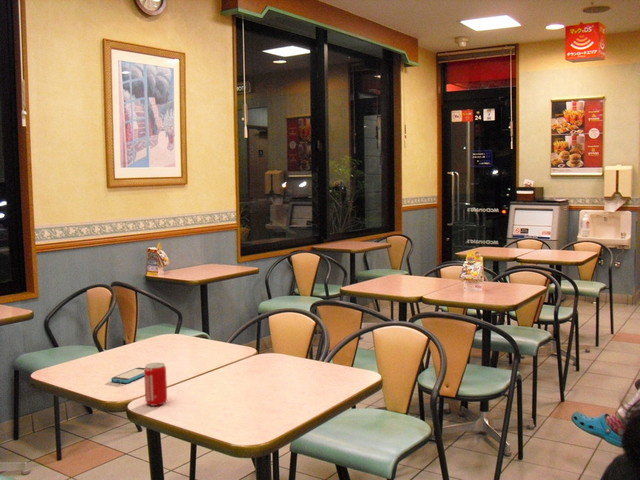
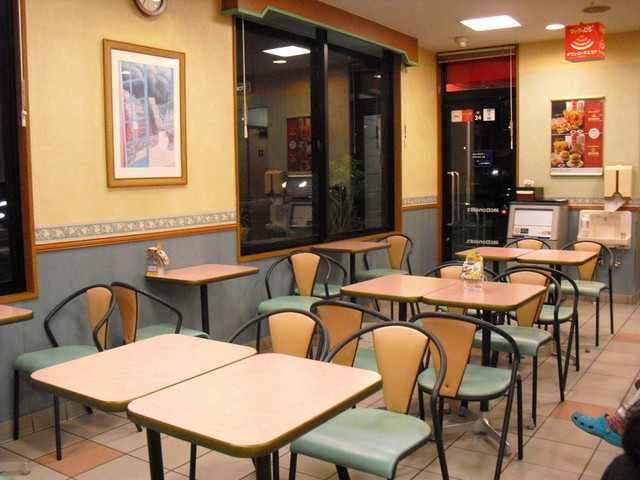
- smartphone [110,366,145,384]
- beverage can [143,362,168,407]
